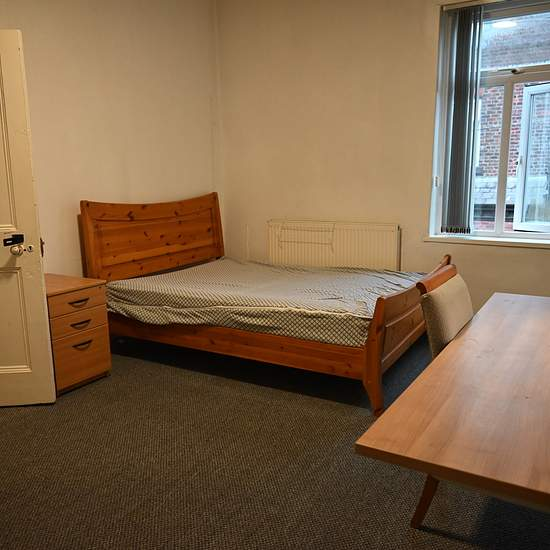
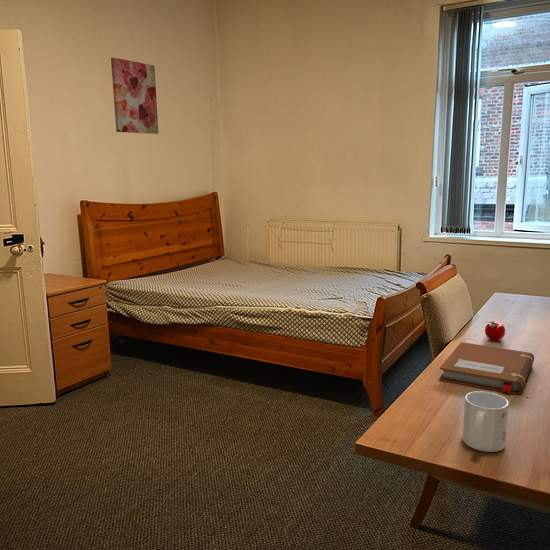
+ wall art [110,57,159,135]
+ mug [461,390,510,453]
+ apple [484,320,506,342]
+ notebook [438,341,535,395]
